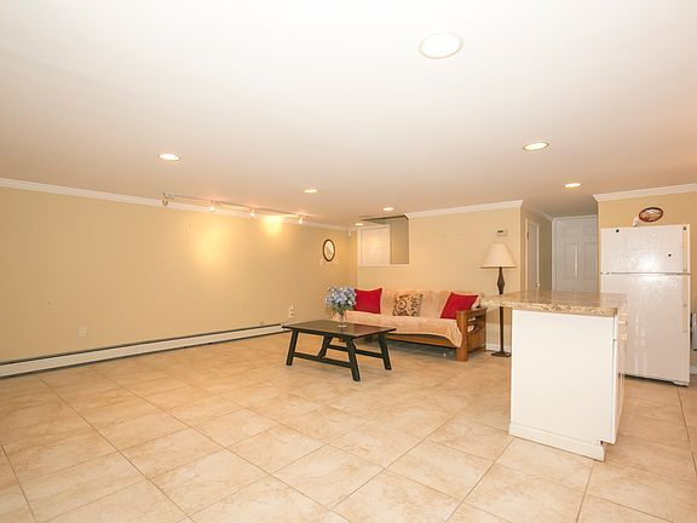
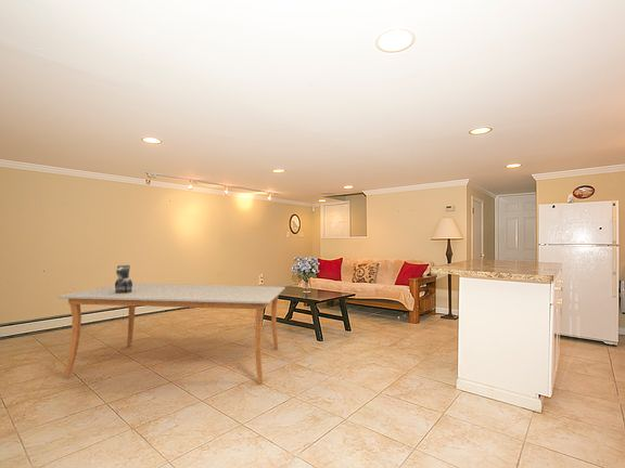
+ ceramic jug [114,263,133,294]
+ dining table [56,283,286,386]
